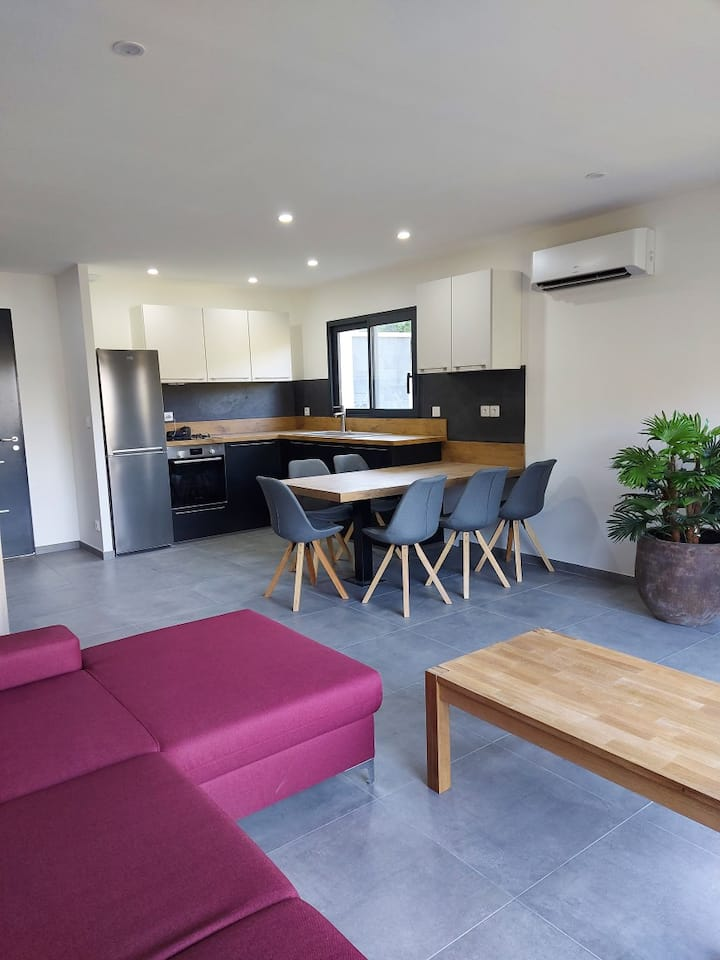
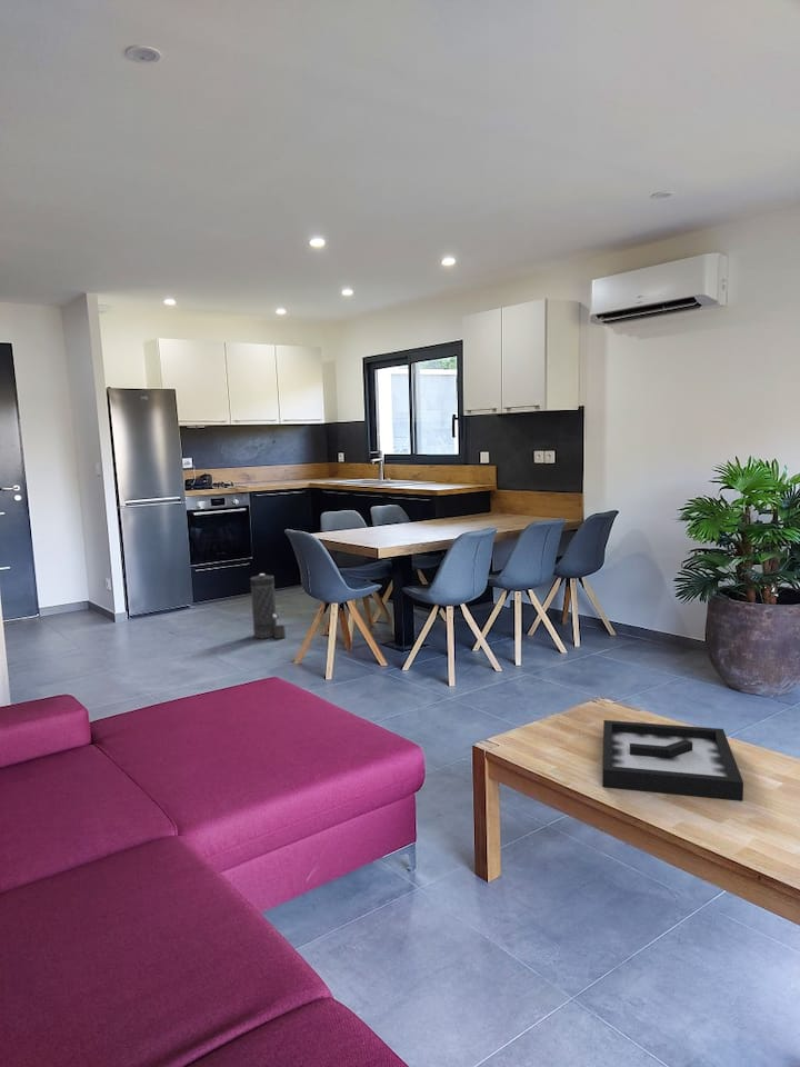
+ decorative tray [601,719,744,801]
+ canister [249,572,287,640]
